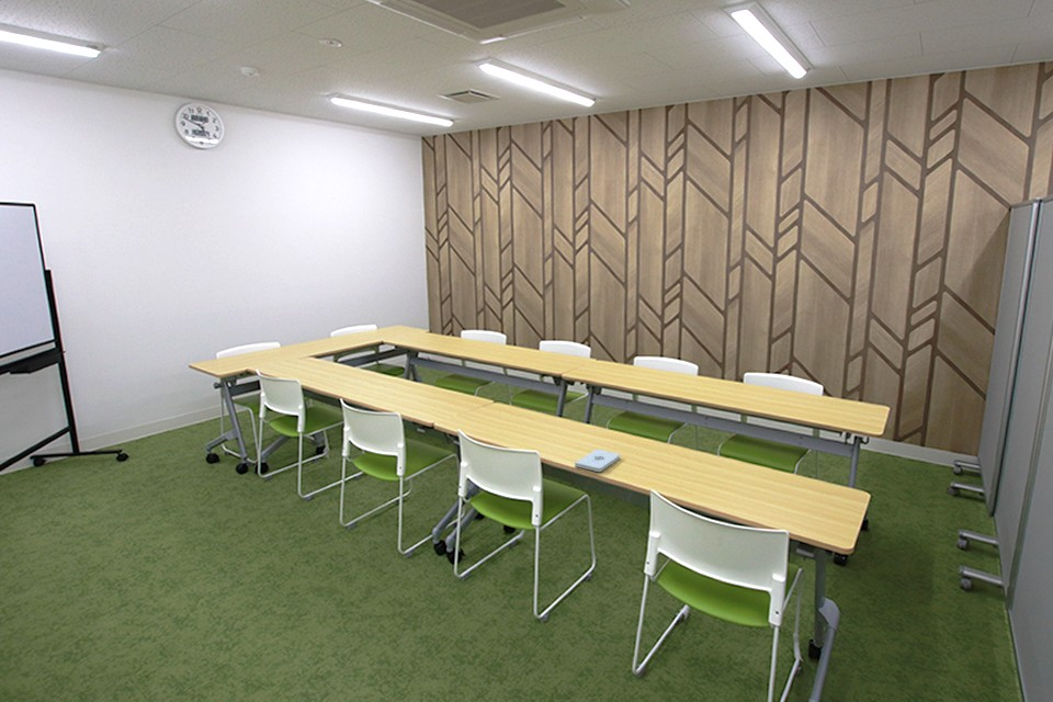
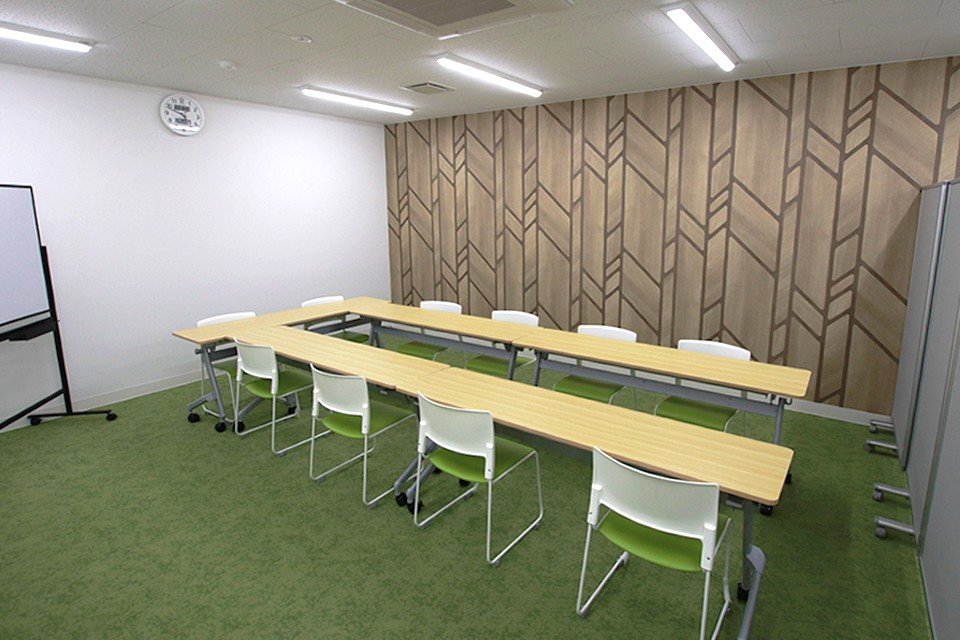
- notepad [574,449,621,473]
